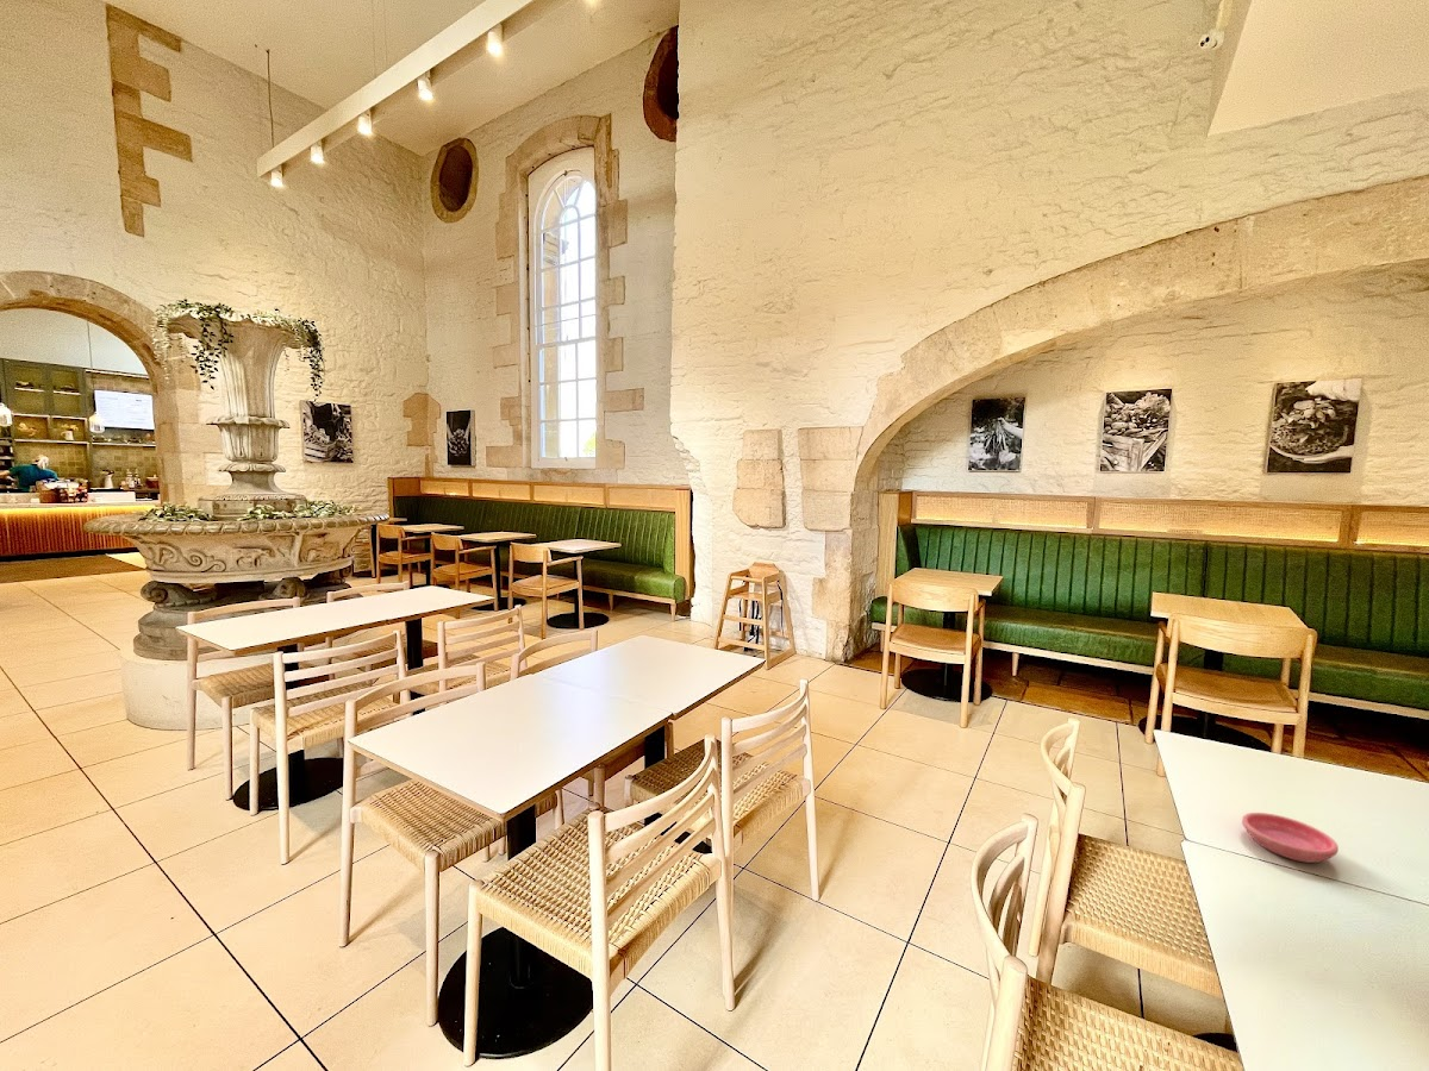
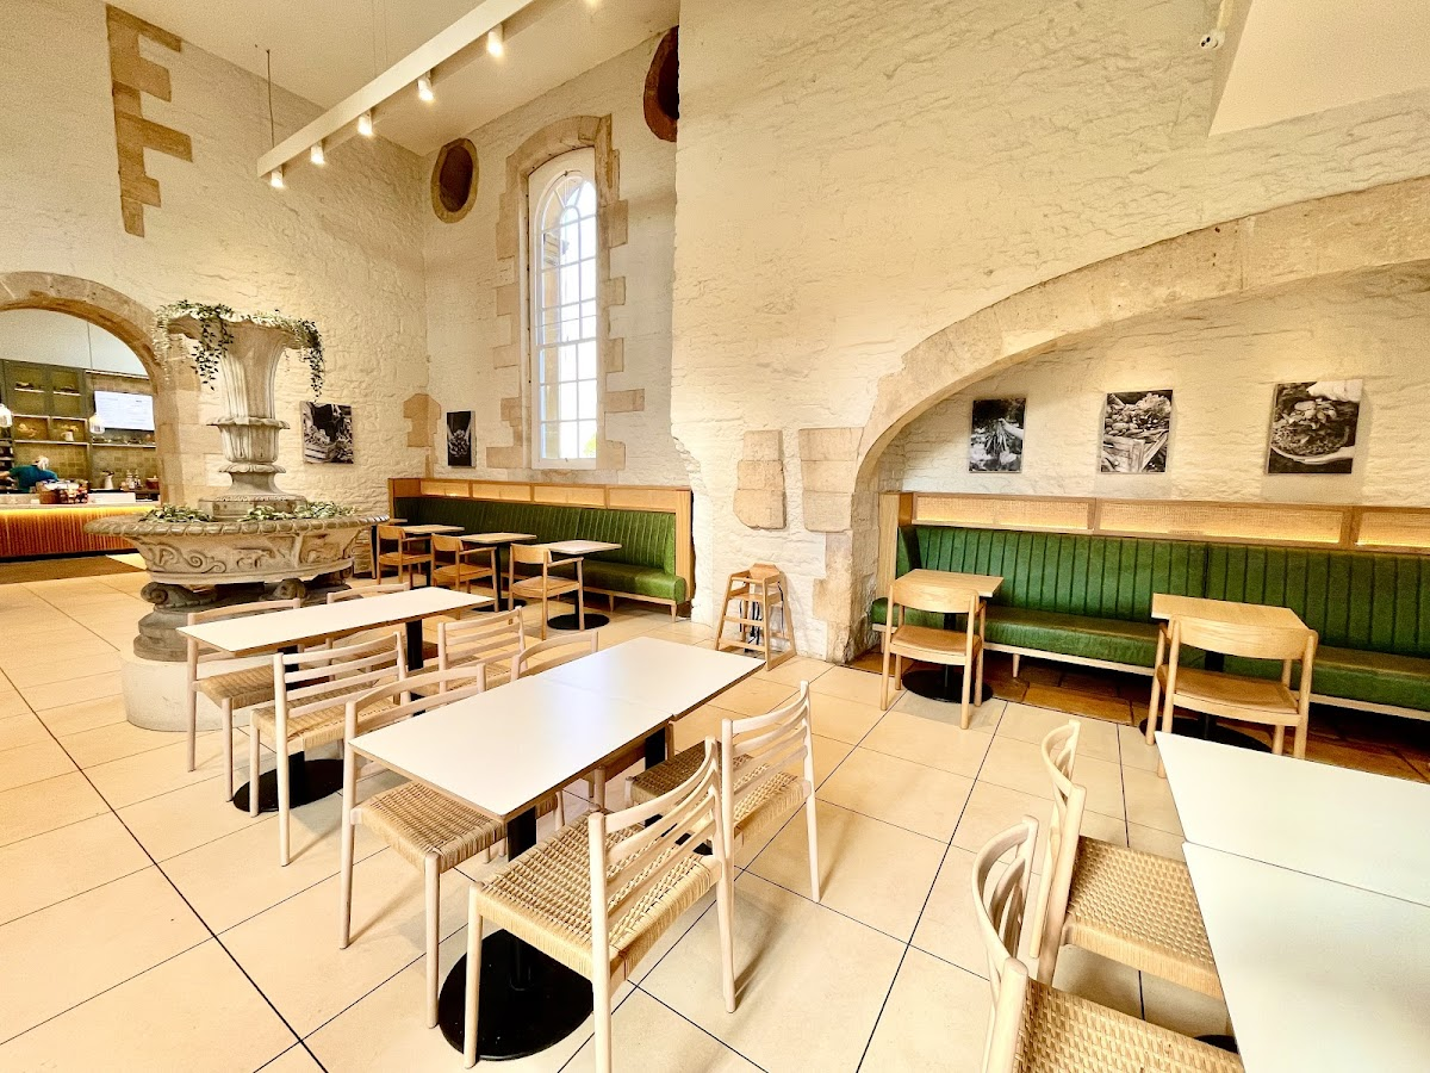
- saucer [1241,812,1340,864]
